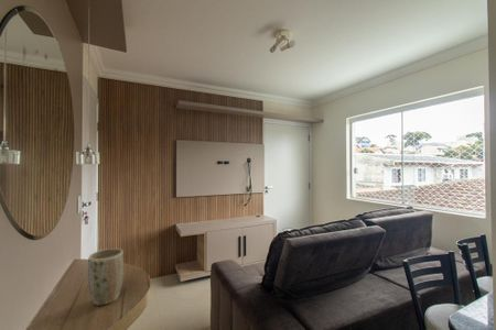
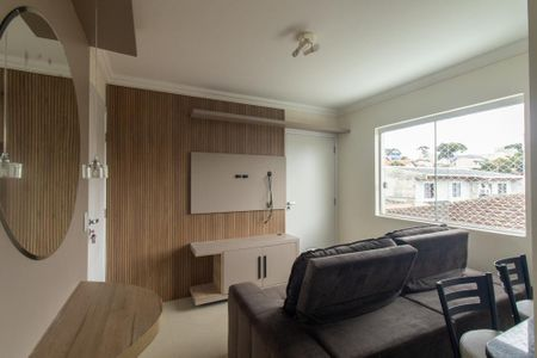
- plant pot [87,248,125,307]
